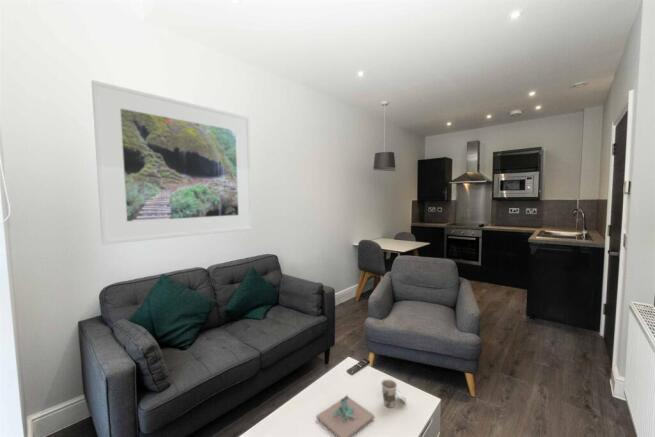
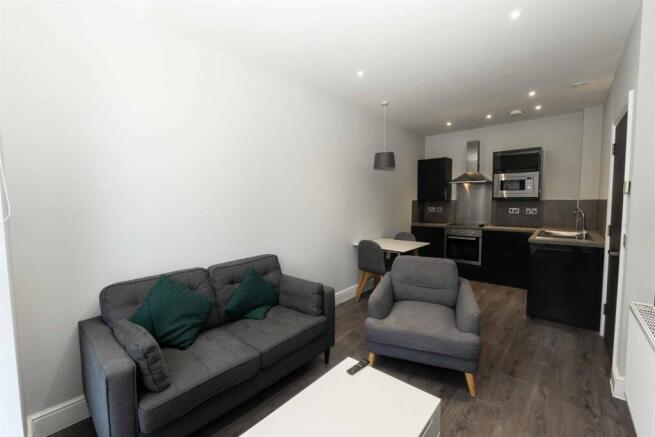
- cup [380,378,407,409]
- architectural model [316,395,375,437]
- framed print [90,79,254,245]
